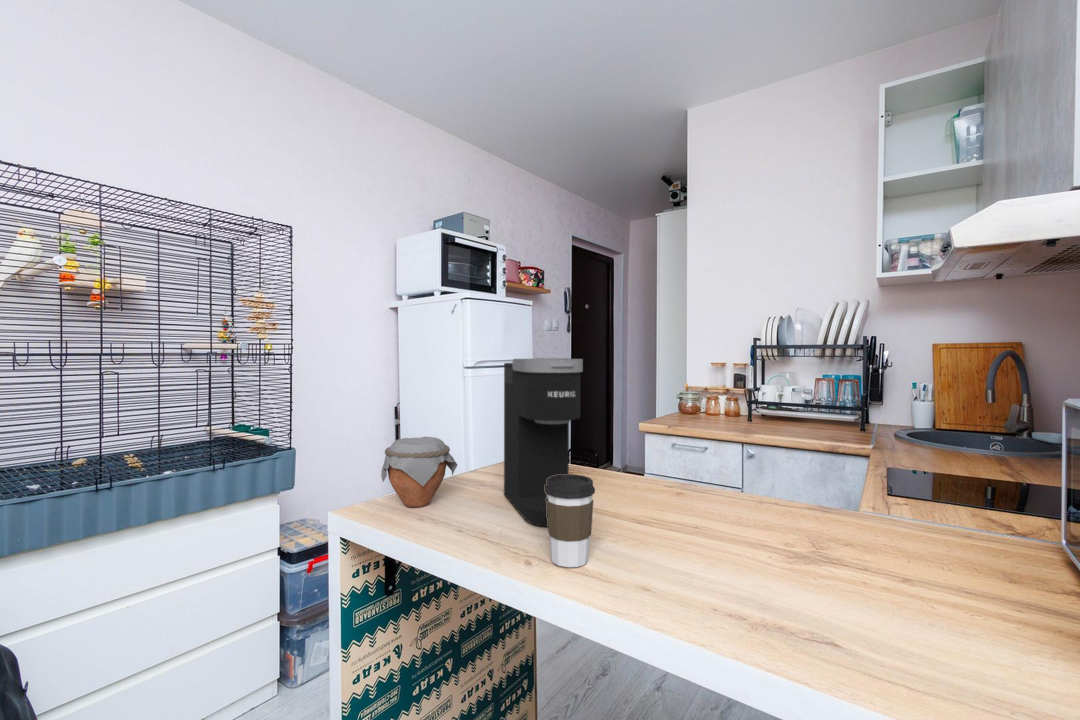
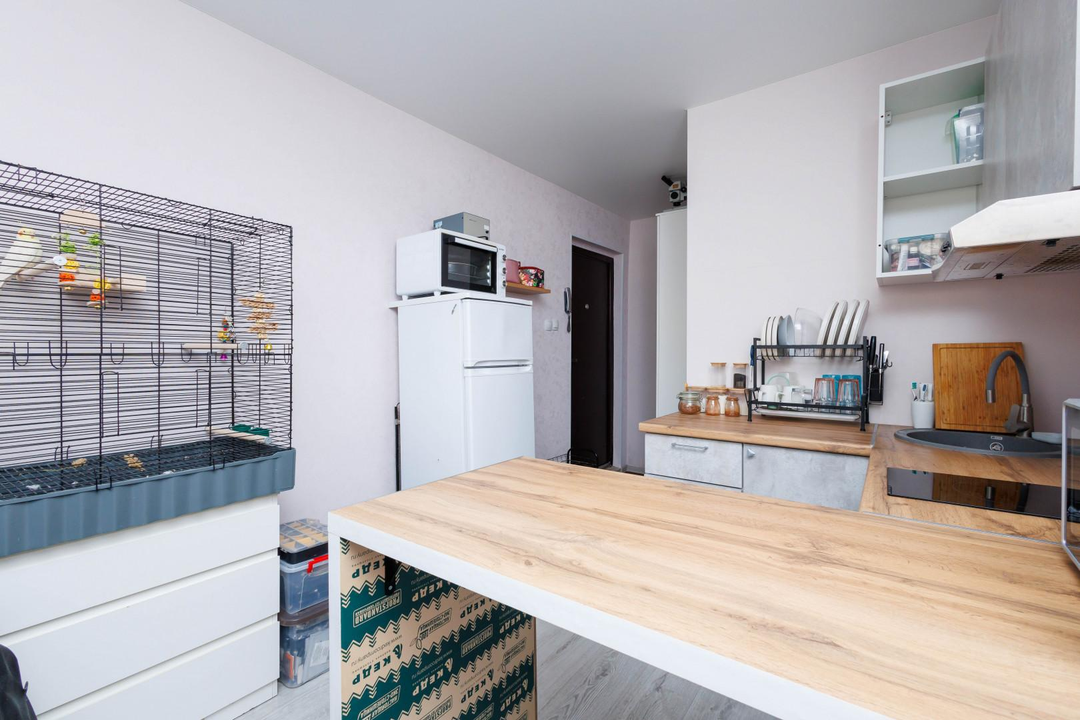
- coffee cup [545,473,596,568]
- coffee maker [503,357,584,528]
- jar [380,436,458,508]
